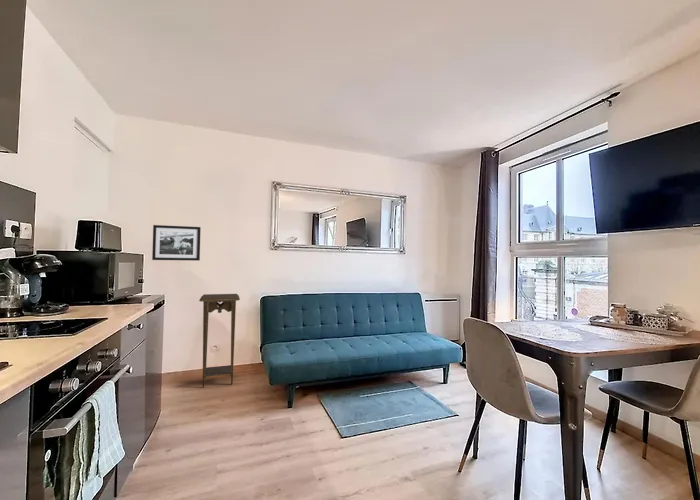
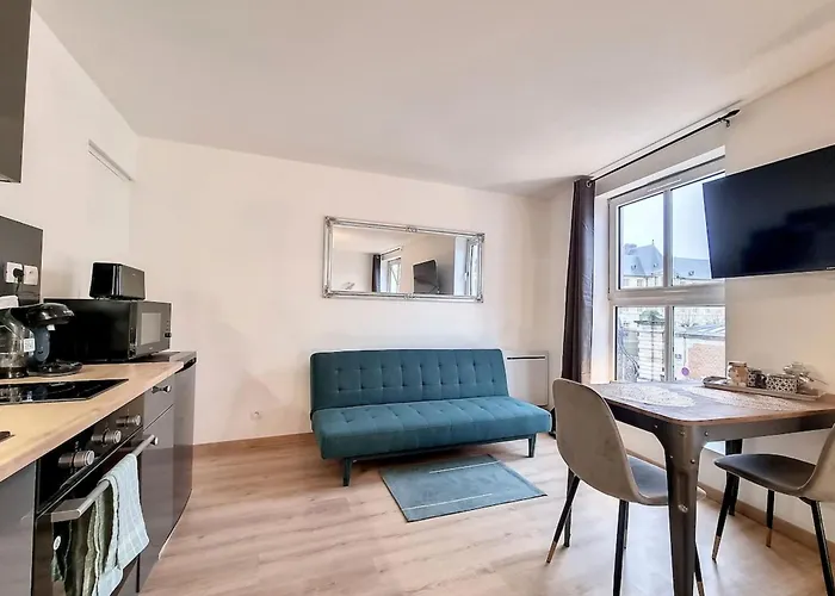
- picture frame [151,224,202,262]
- pedestal table [198,293,241,388]
